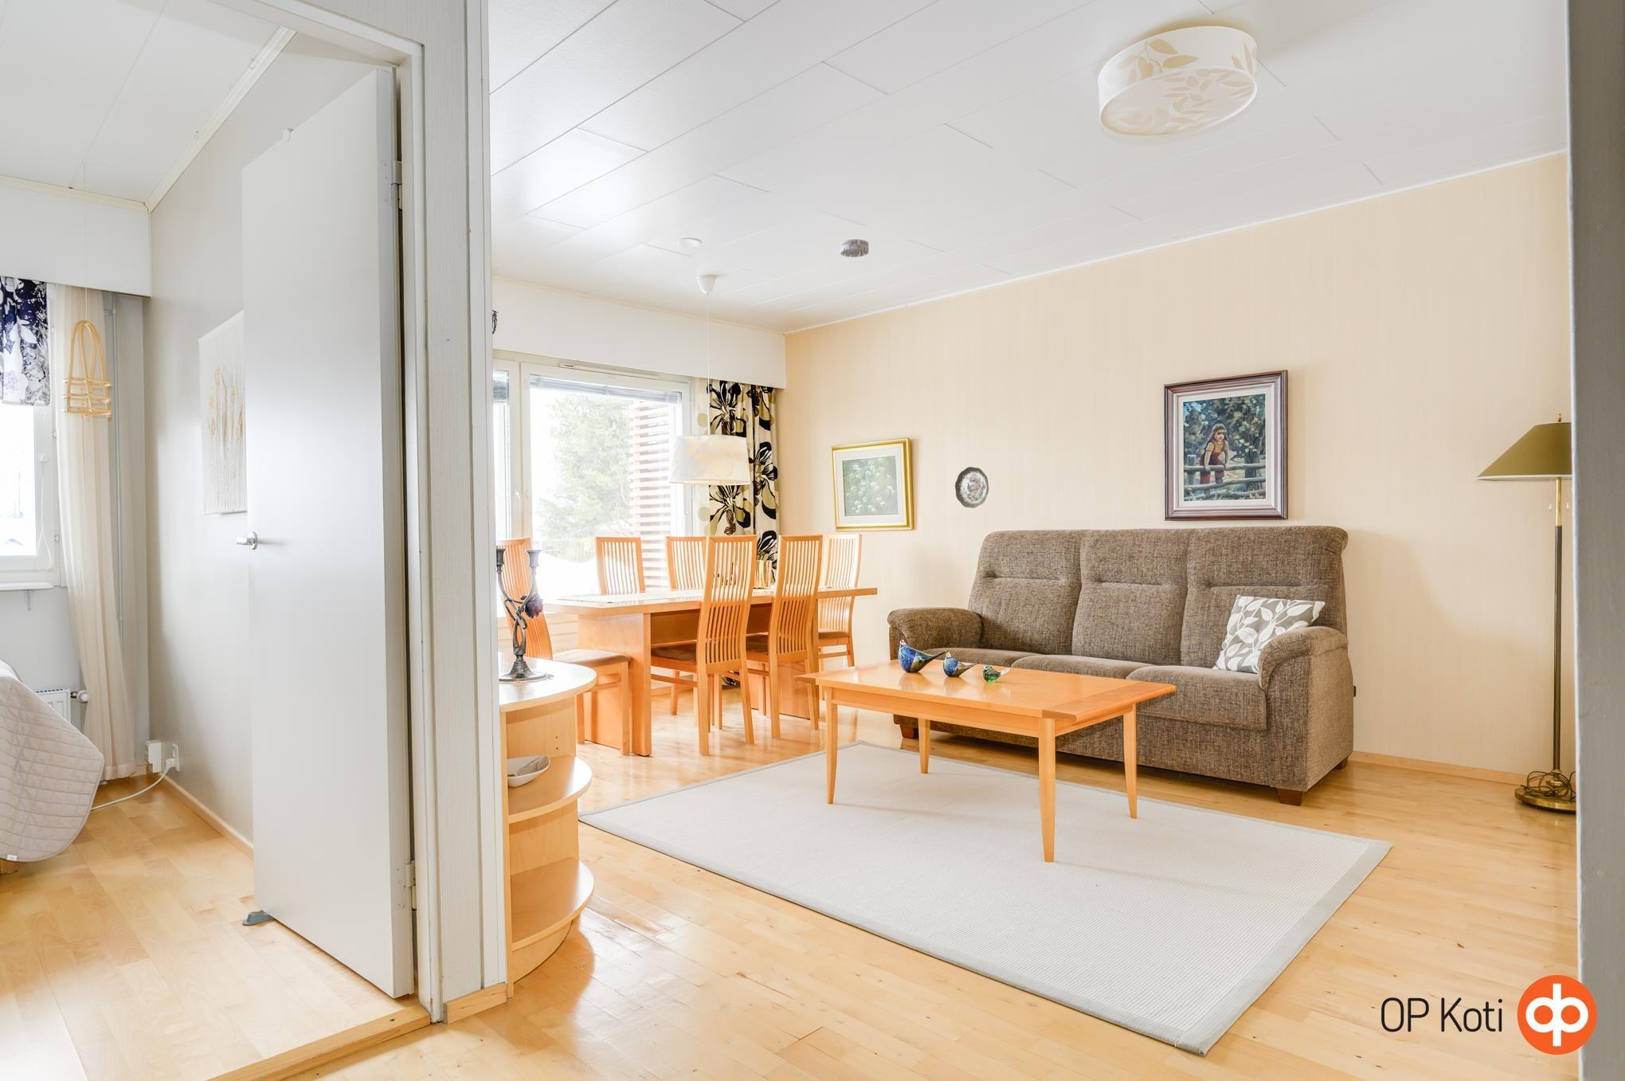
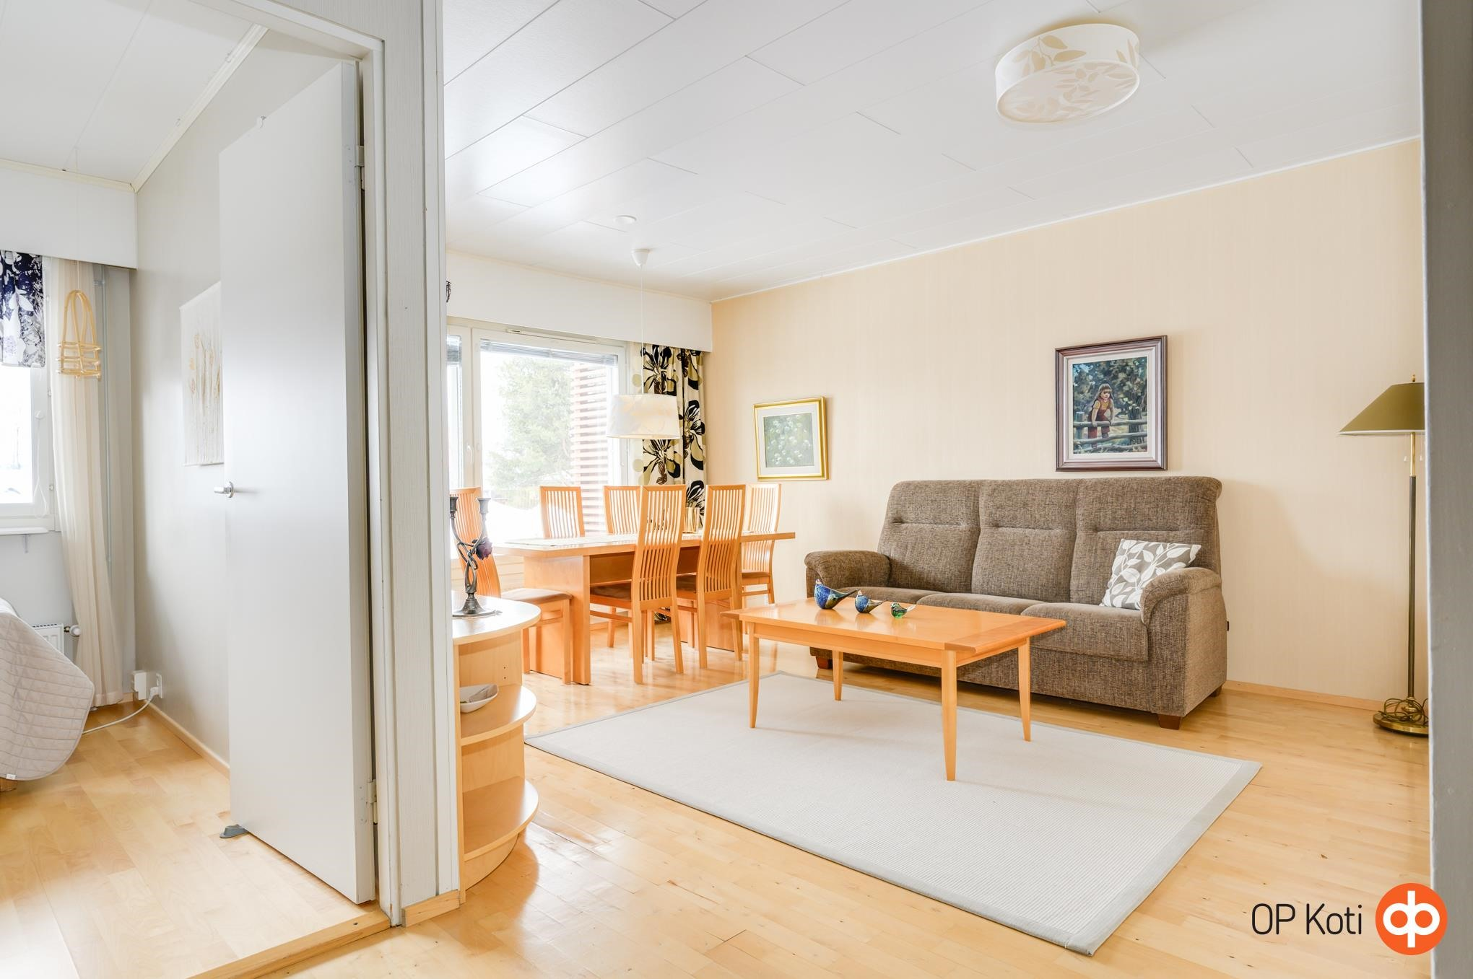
- decorative plate [954,466,989,509]
- smoke detector [840,238,869,258]
